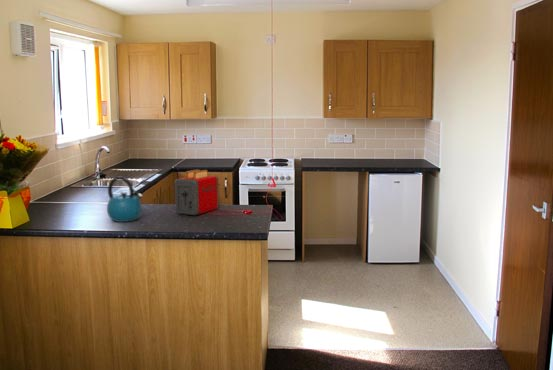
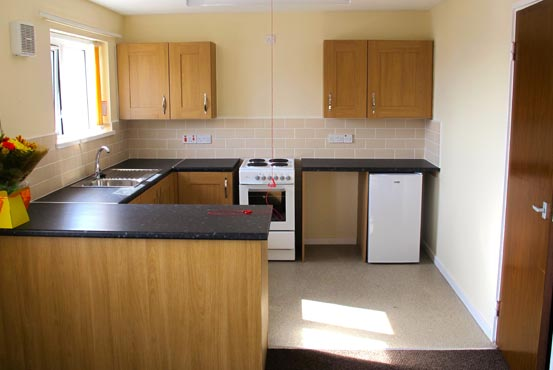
- kettle [106,176,144,223]
- toaster [174,169,220,216]
